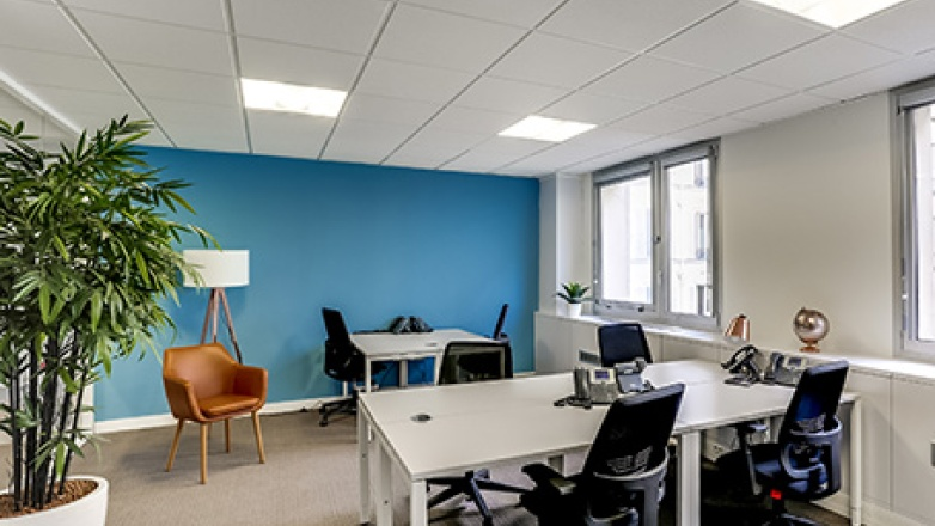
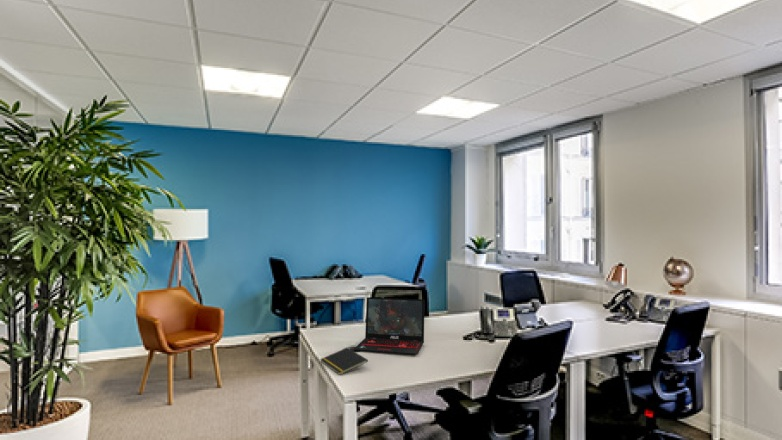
+ notepad [319,347,369,376]
+ laptop [352,296,426,356]
